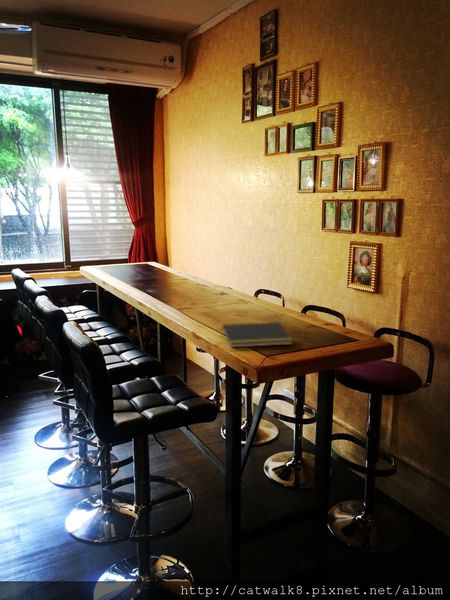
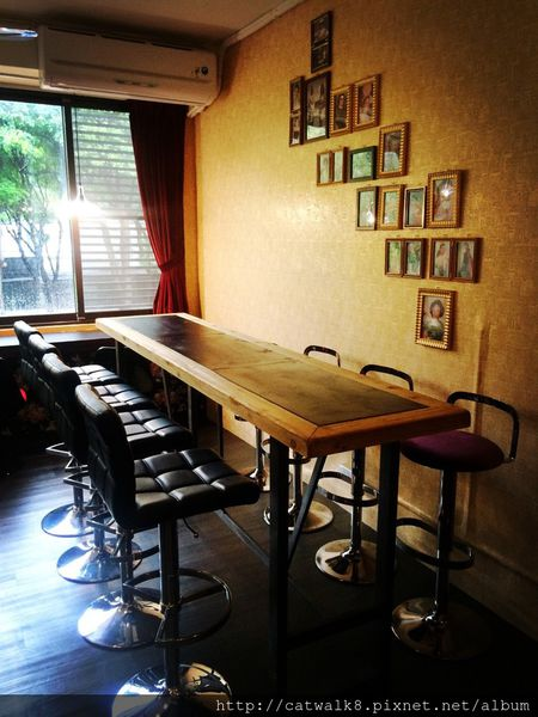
- notepad [220,321,294,349]
